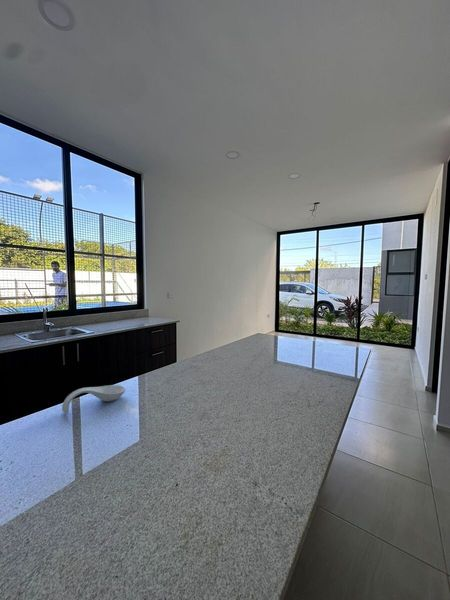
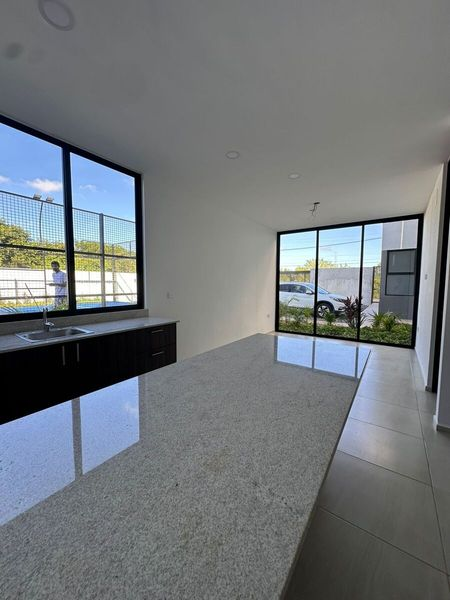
- spoon rest [61,384,127,415]
